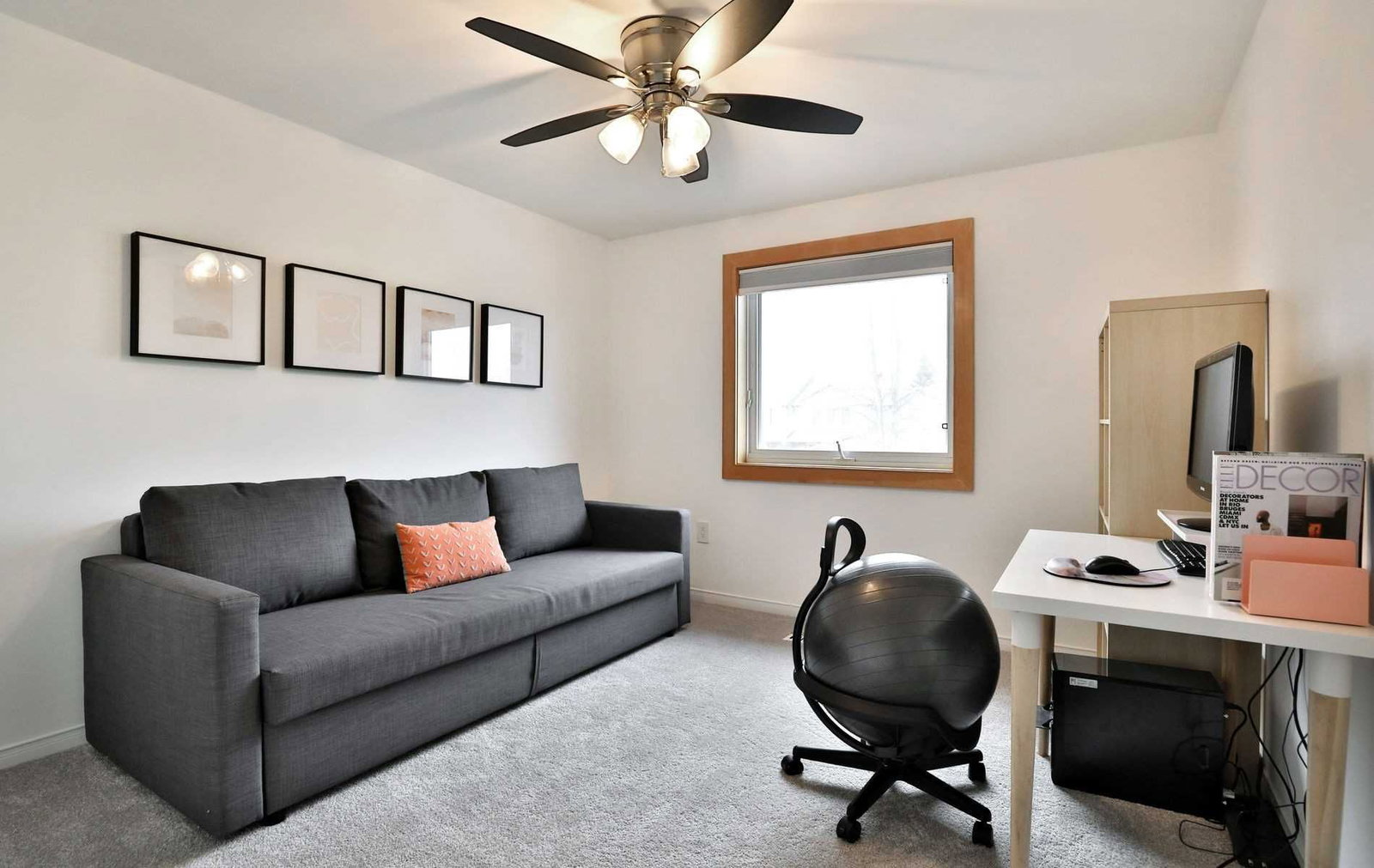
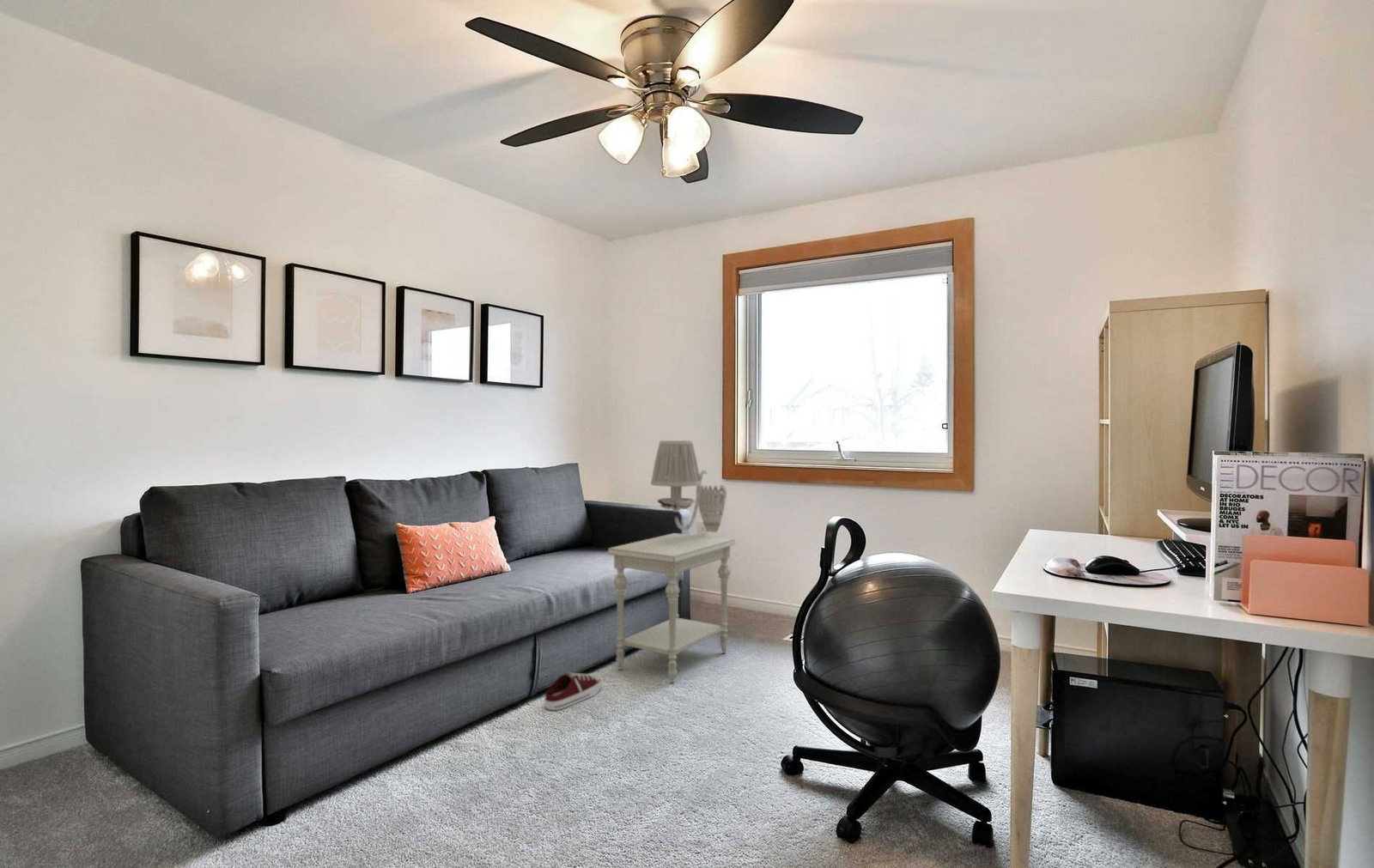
+ wall sconce [650,440,727,533]
+ shoe [544,672,602,711]
+ side table [607,532,737,683]
